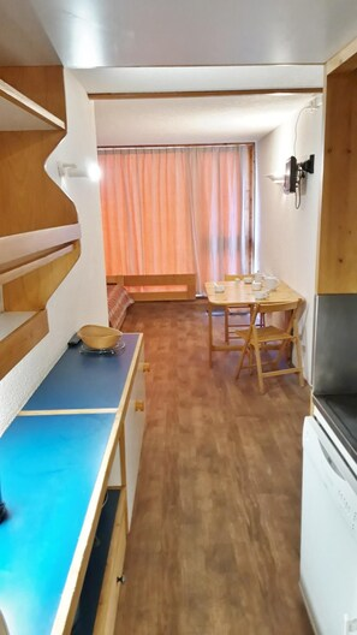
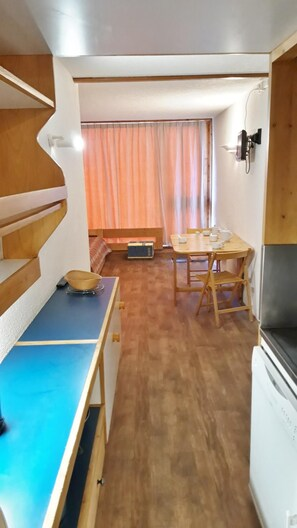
+ cardboard box [126,240,155,259]
